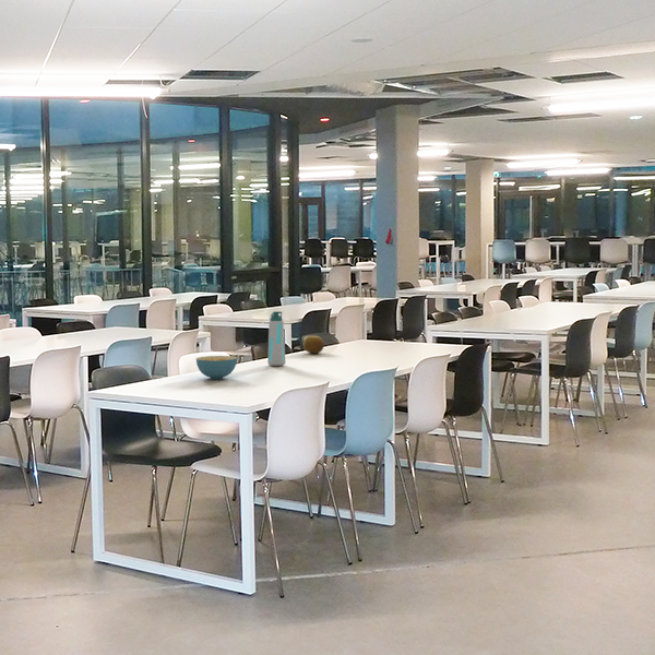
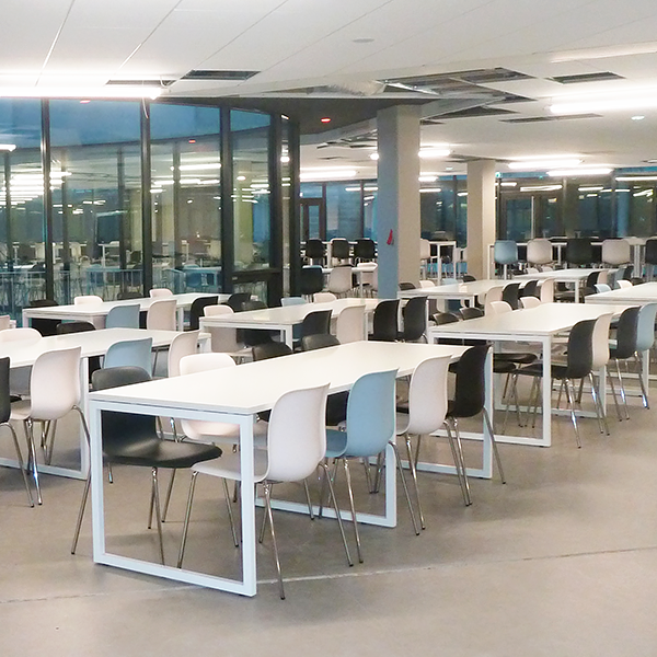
- water bottle [266,310,287,367]
- fruit [302,335,325,355]
- cereal bowl [195,355,238,380]
